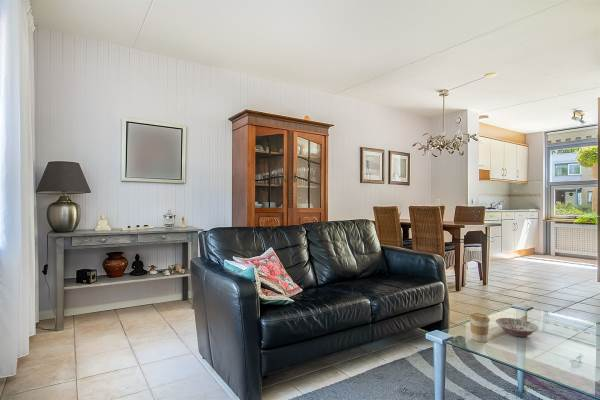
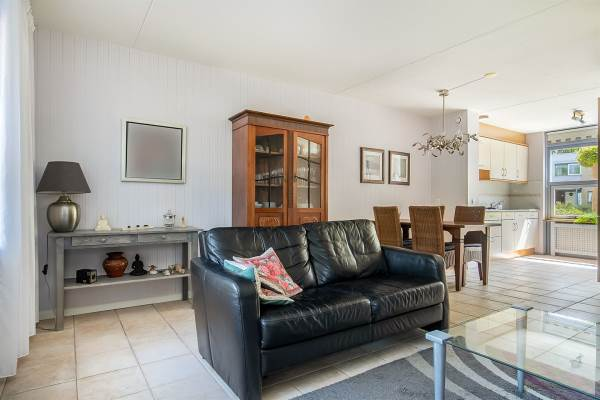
- coffee cup [469,312,491,343]
- bowl [495,317,540,338]
